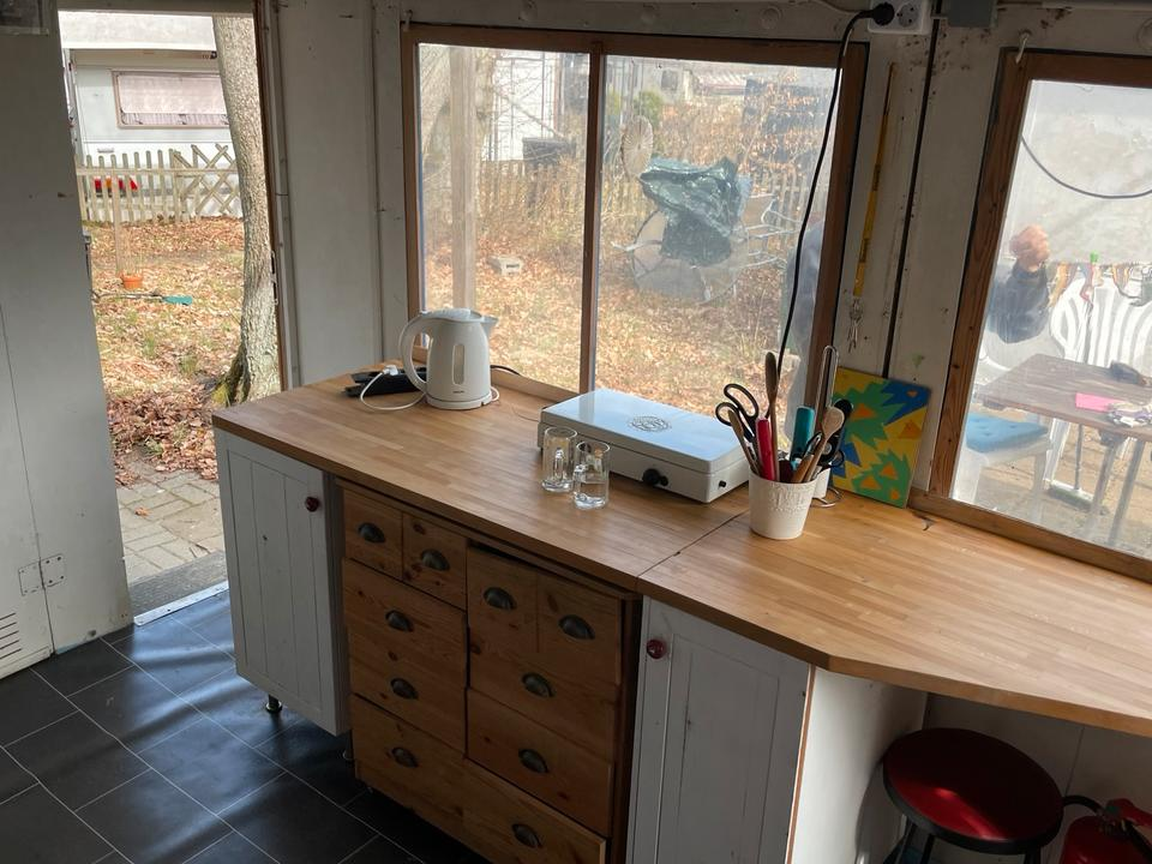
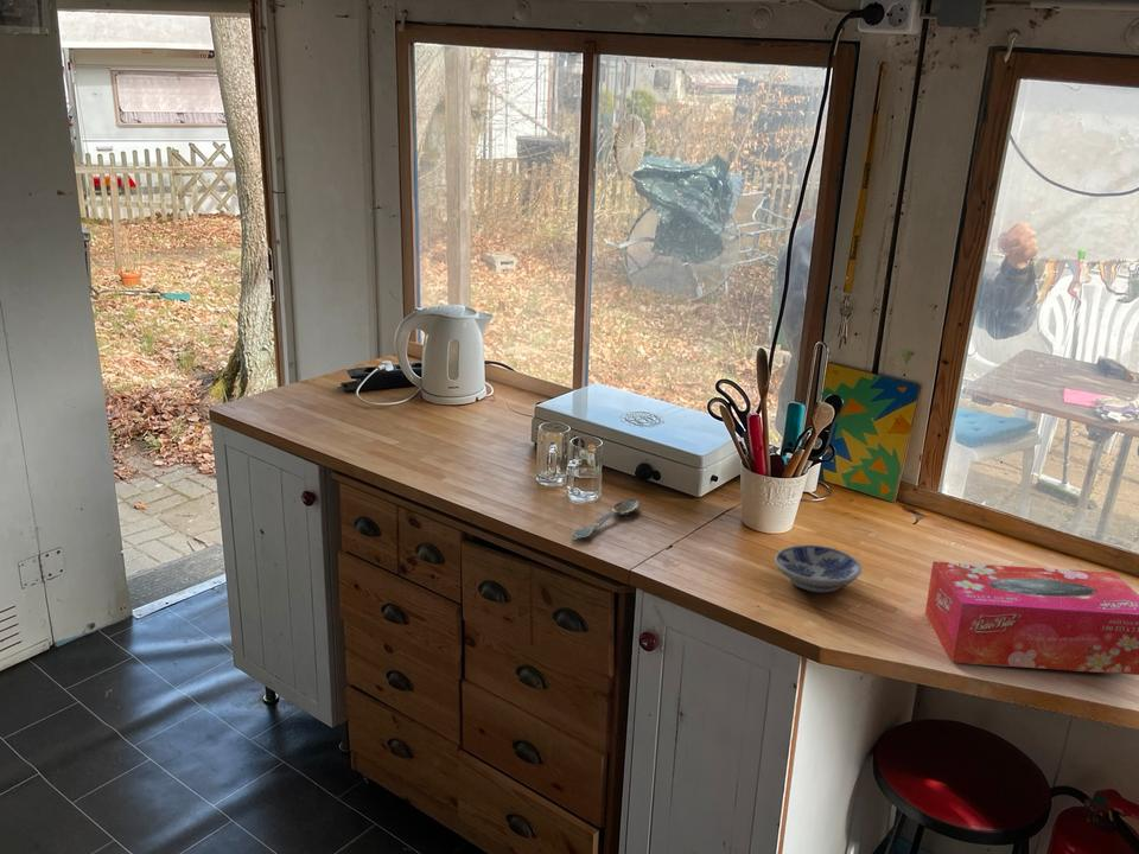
+ tissue box [924,560,1139,676]
+ bowl [774,544,863,593]
+ spoon [571,498,641,541]
